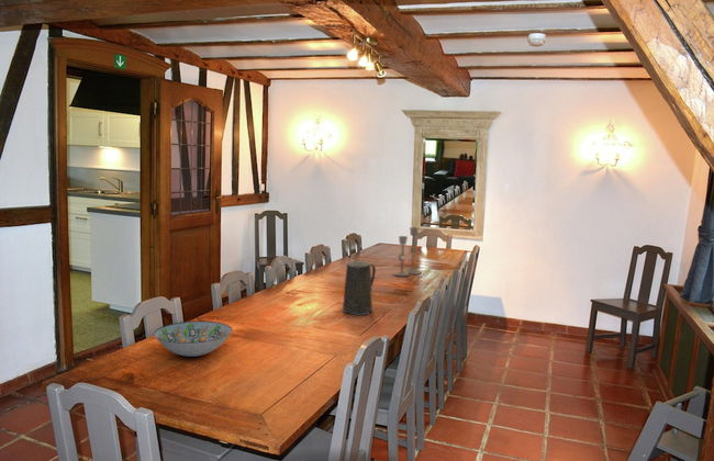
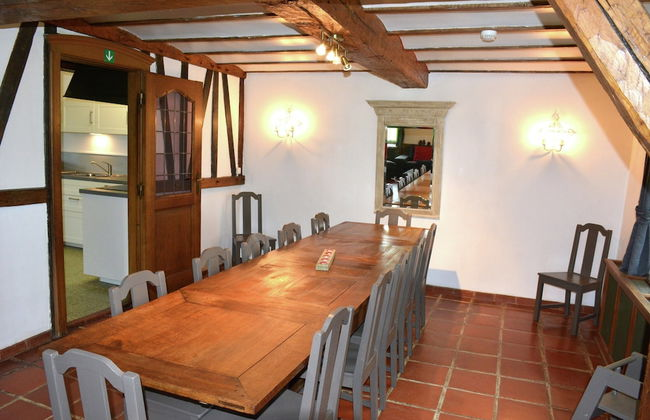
- pitcher [342,259,377,315]
- candlestick [393,226,423,278]
- decorative bowl [153,321,233,358]
